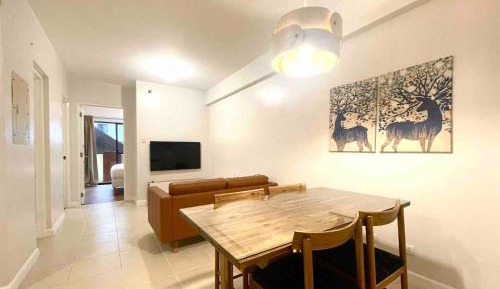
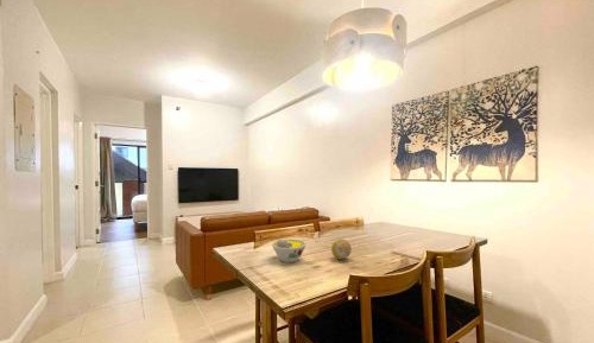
+ bowl [271,239,308,263]
+ fruit [330,239,353,260]
